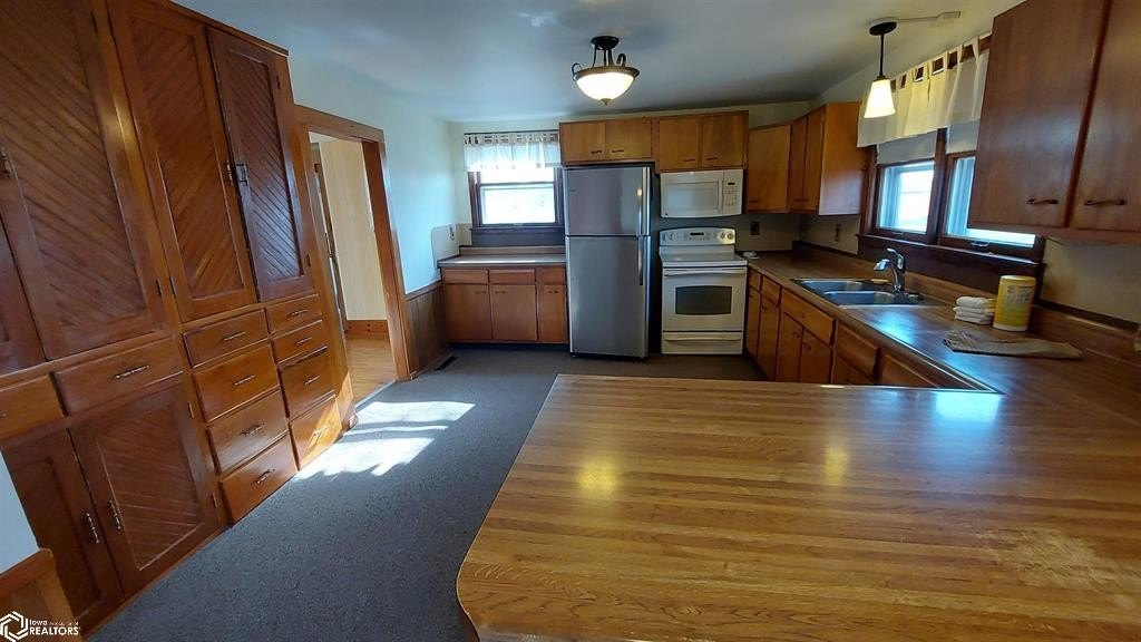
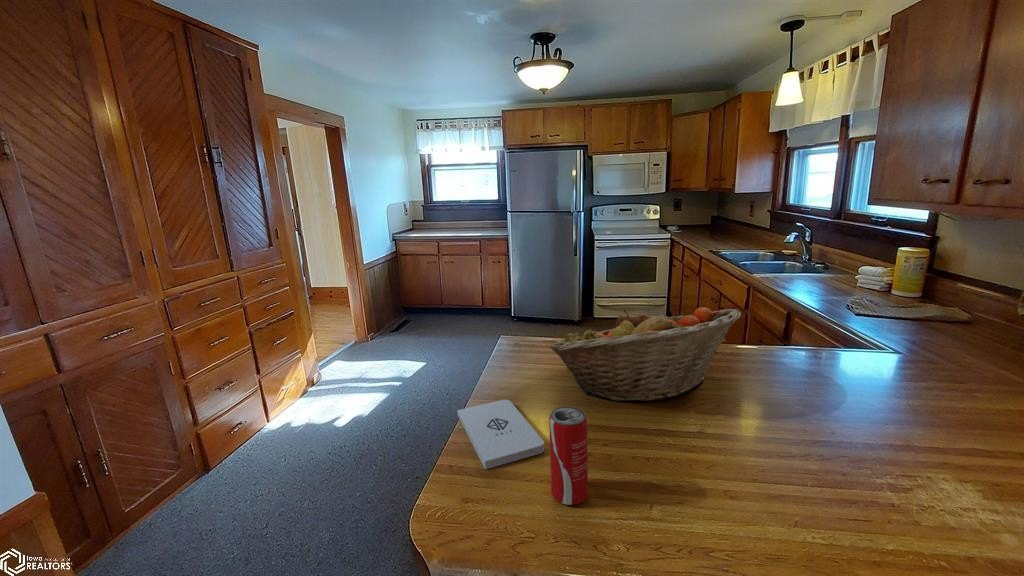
+ fruit basket [549,306,742,403]
+ notepad [456,399,545,470]
+ beverage can [548,405,589,506]
